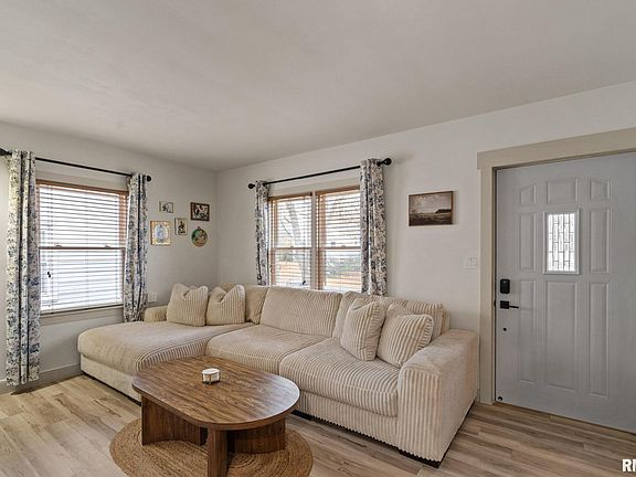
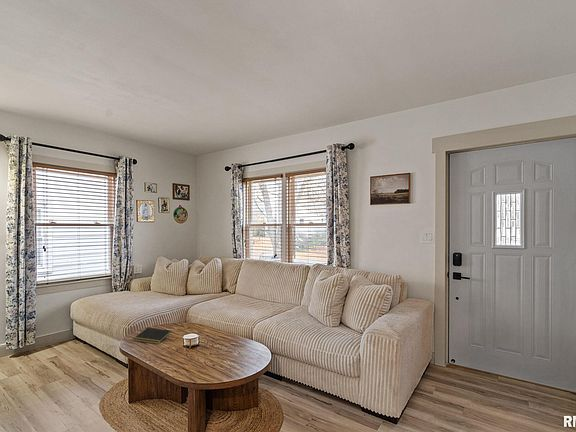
+ notepad [132,327,172,345]
